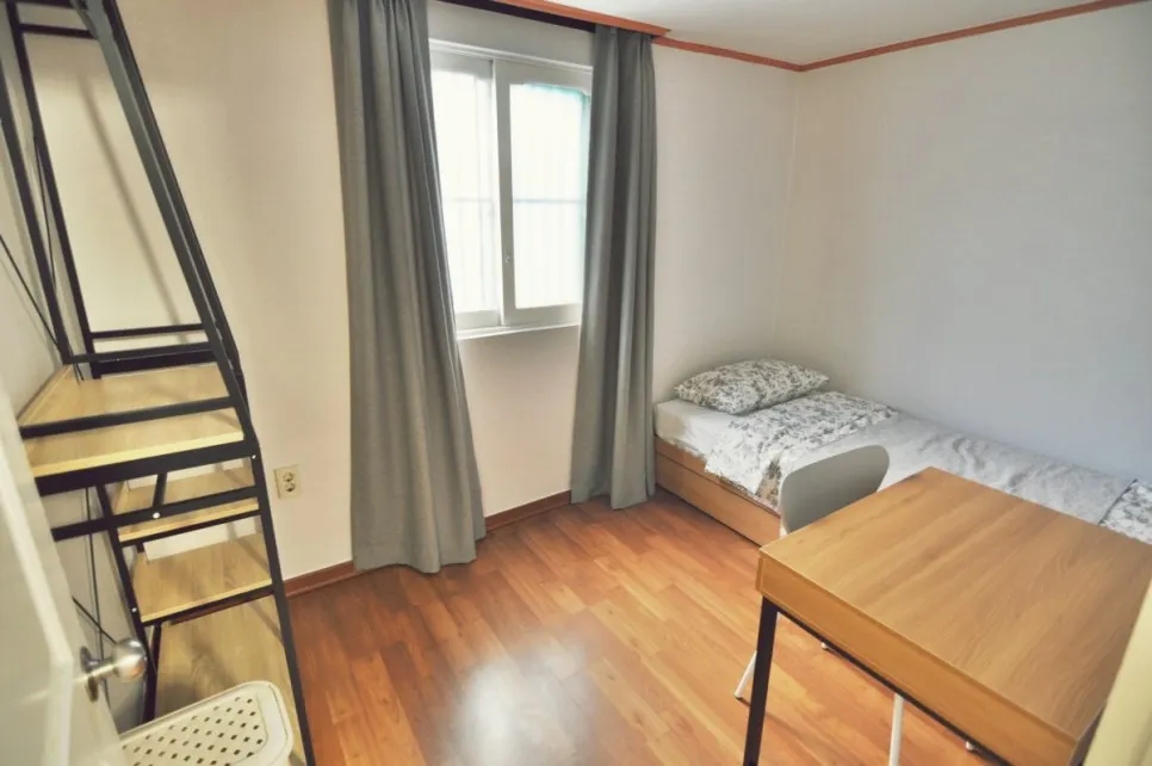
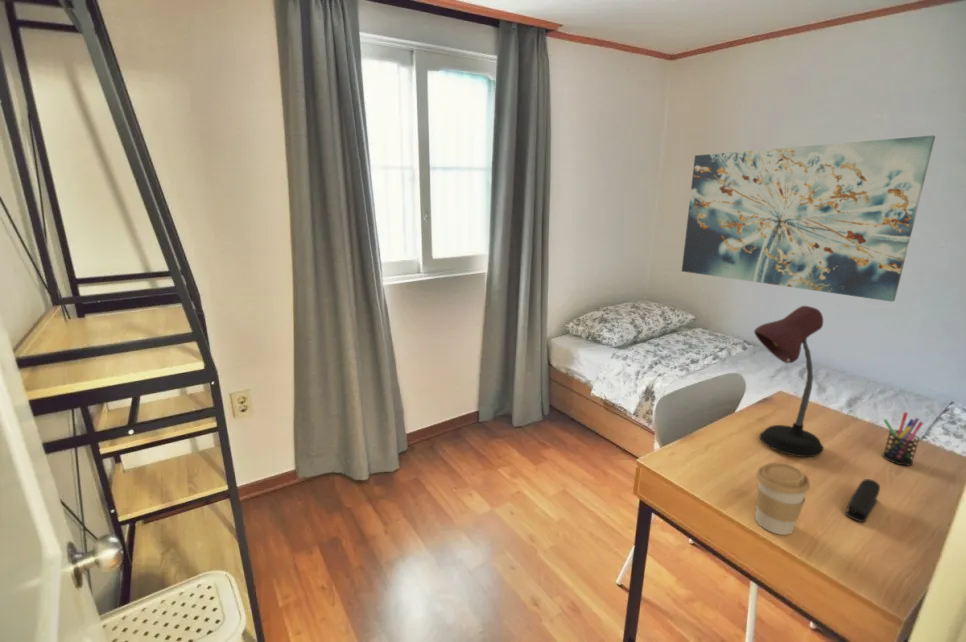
+ desk lamp [753,305,825,458]
+ wall art [681,135,936,303]
+ stapler [844,478,881,523]
+ coffee cup [754,462,811,536]
+ pen holder [882,411,924,467]
